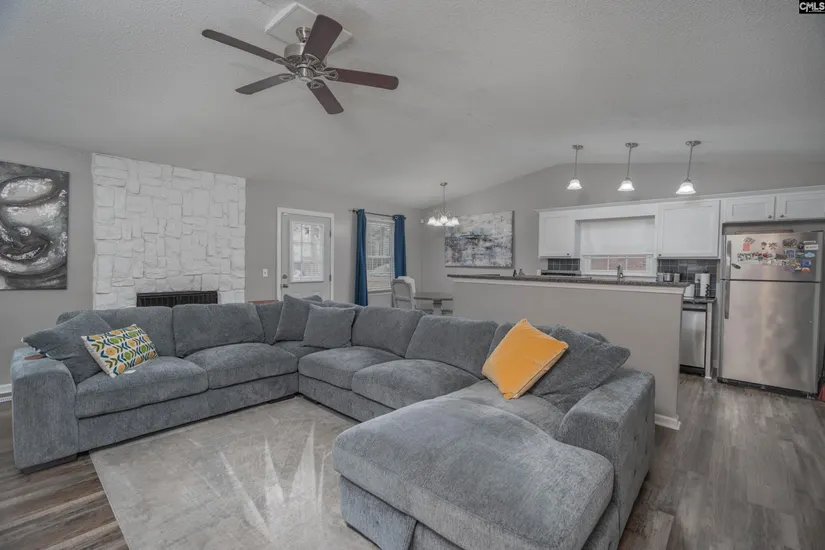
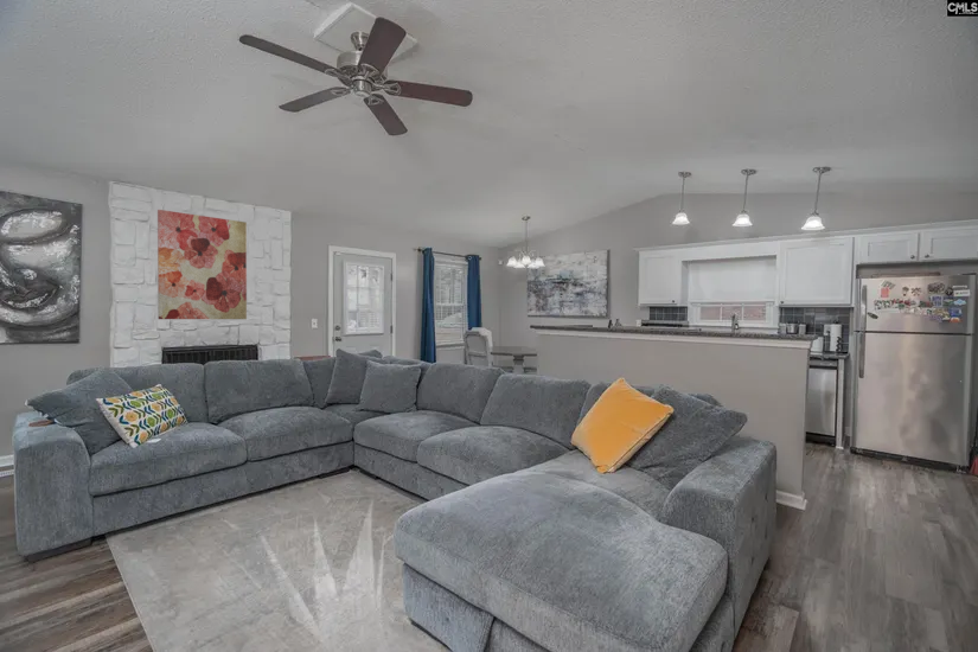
+ wall art [156,209,248,320]
